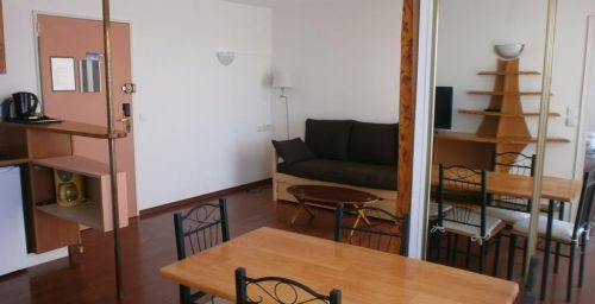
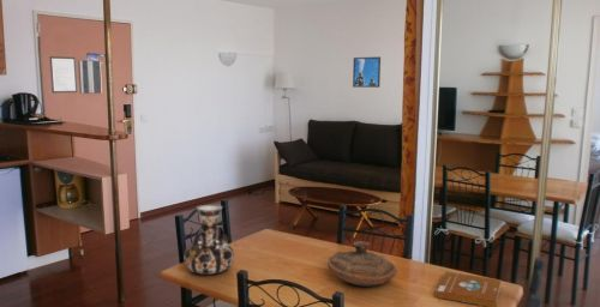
+ book [433,270,502,307]
+ decorative bowl [326,240,398,288]
+ decorative vase [182,204,235,276]
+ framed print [352,55,382,89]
